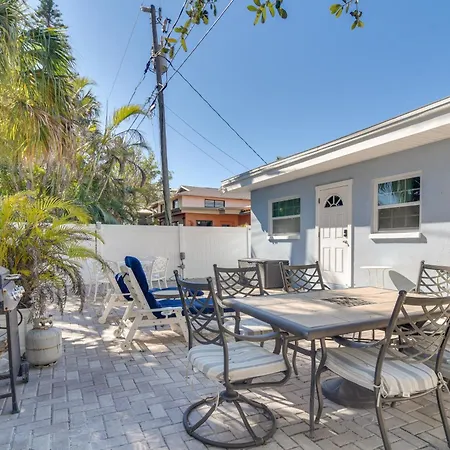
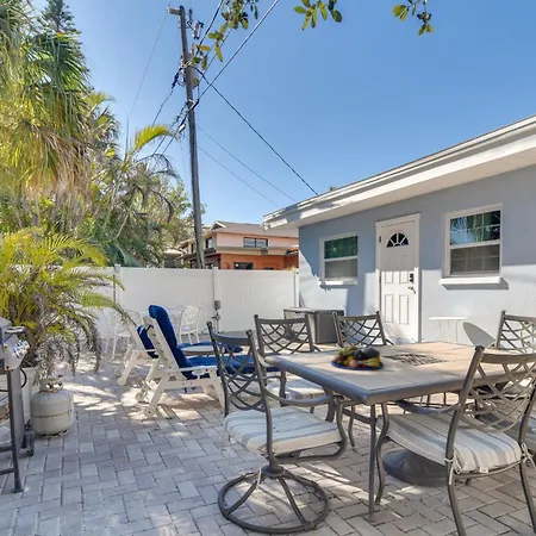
+ fruit bowl [330,344,385,372]
